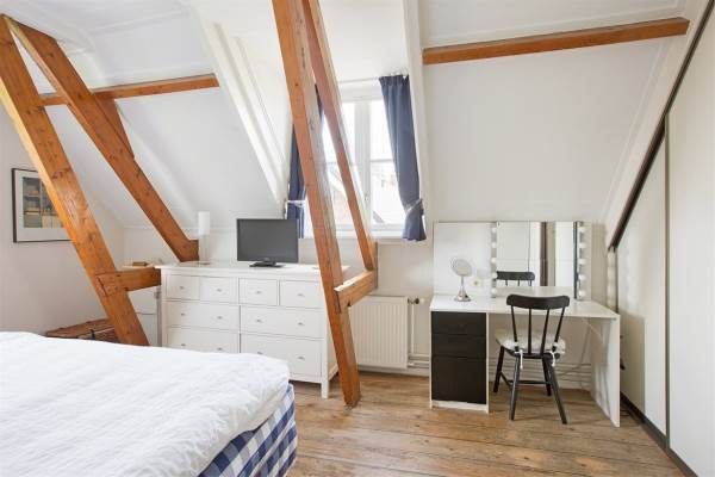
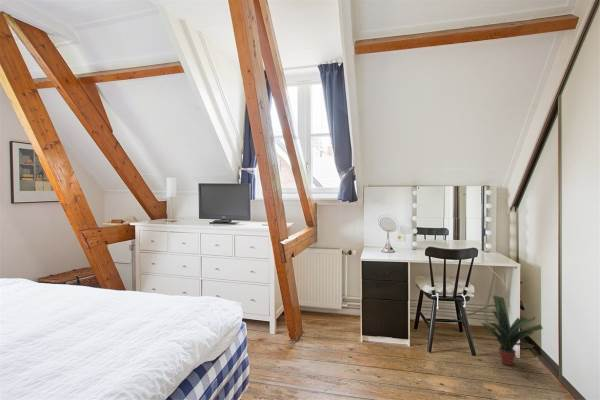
+ potted plant [480,295,544,366]
